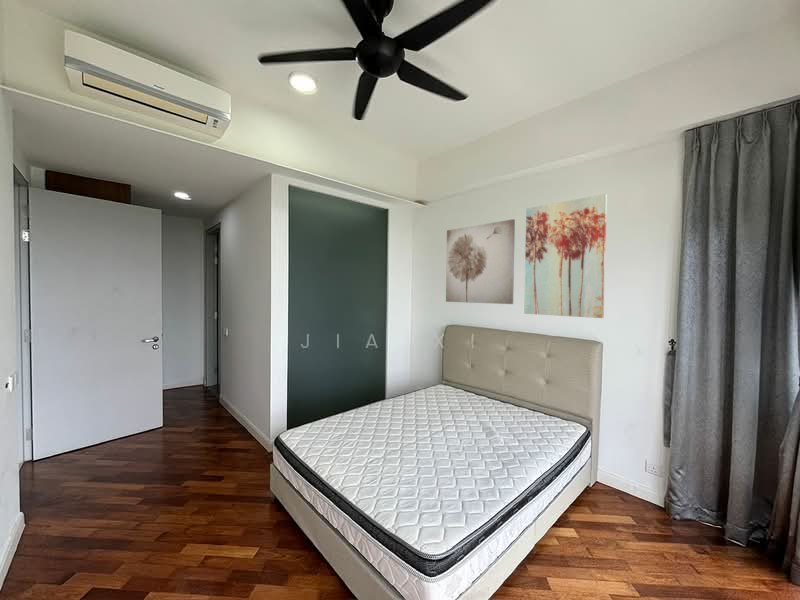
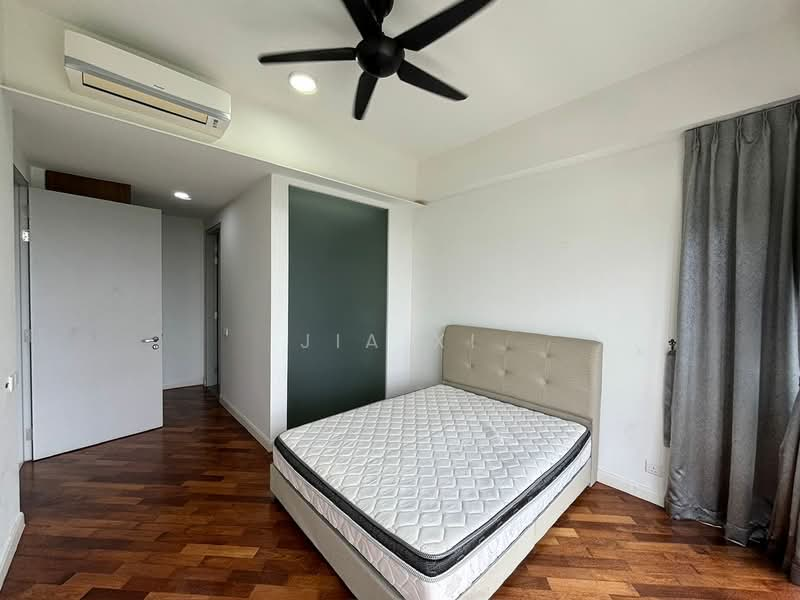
- wall art [445,218,516,305]
- wall art [523,193,608,319]
